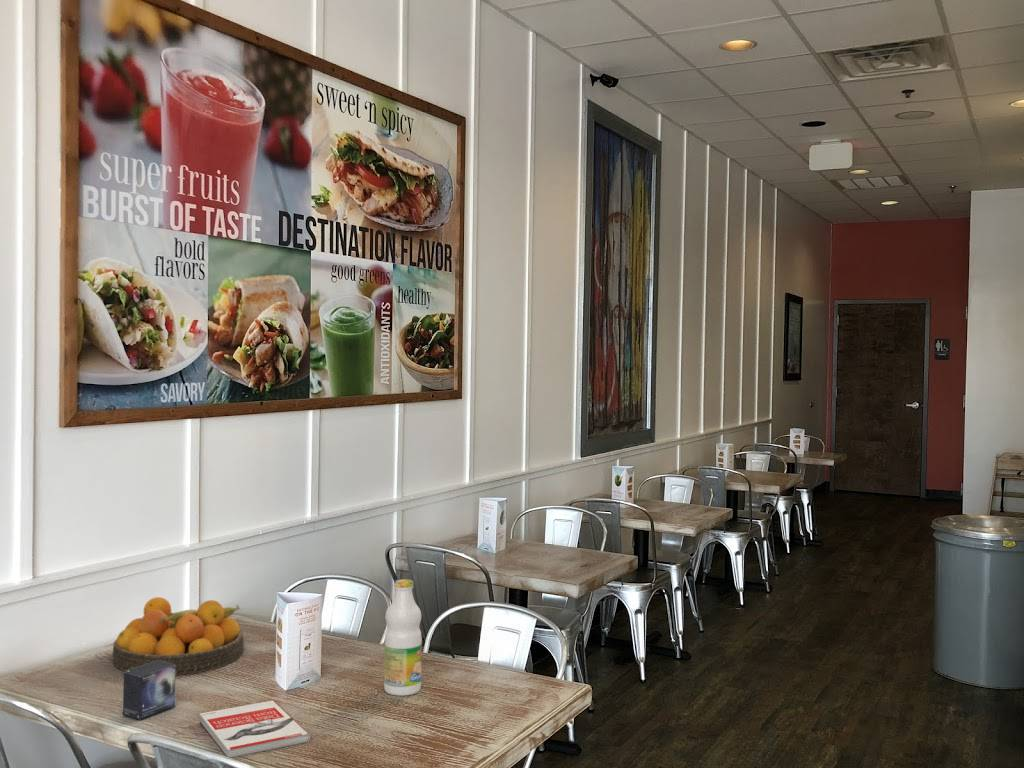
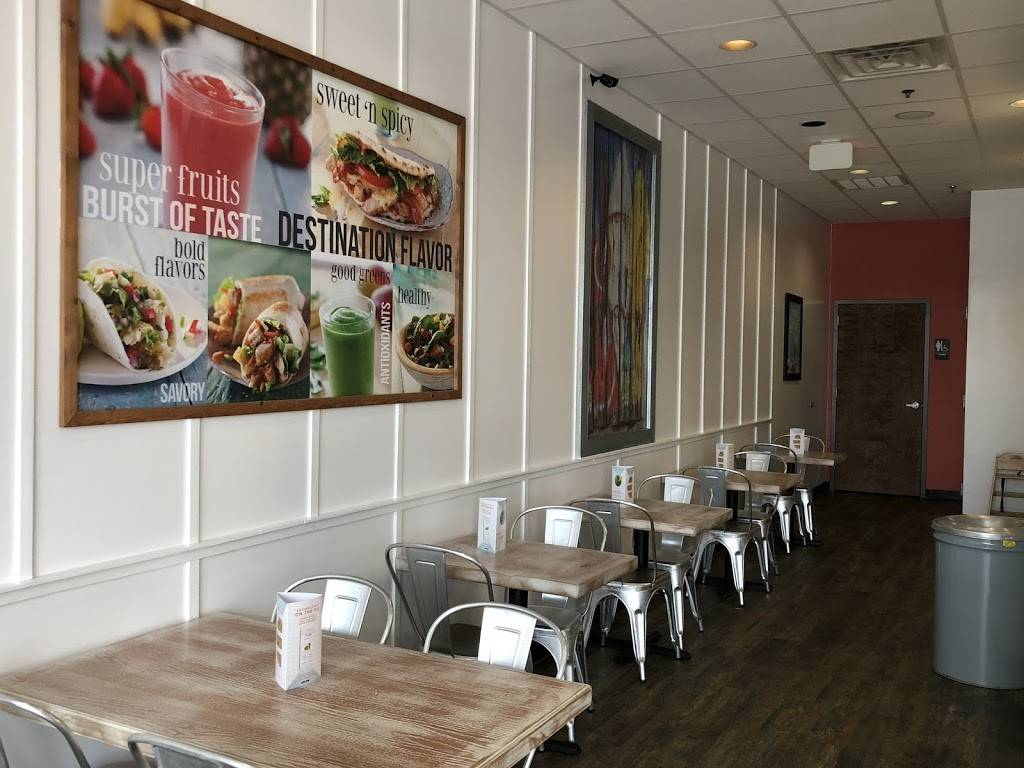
- small box [122,660,176,721]
- fruit bowl [112,596,245,677]
- book [199,699,311,759]
- bottle [383,578,423,697]
